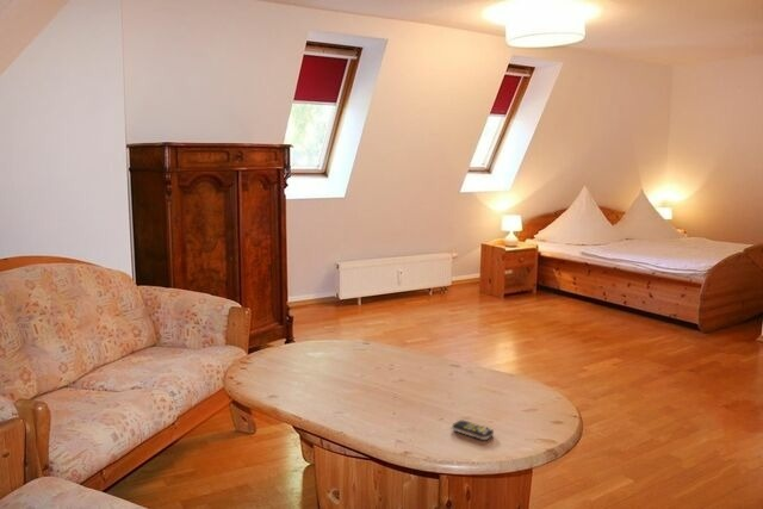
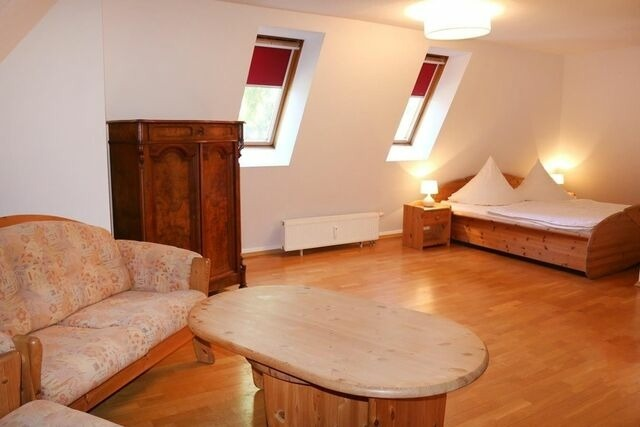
- remote control [451,418,495,441]
